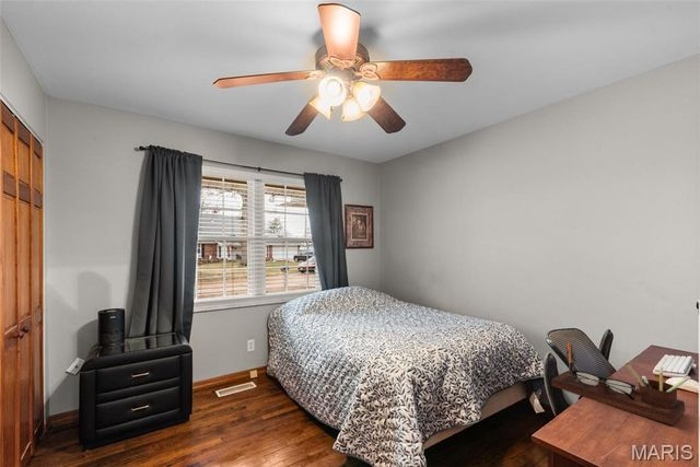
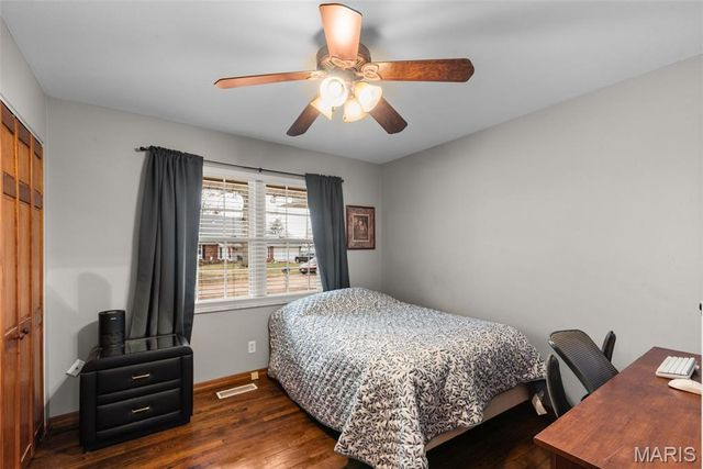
- desk organizer [551,341,692,427]
